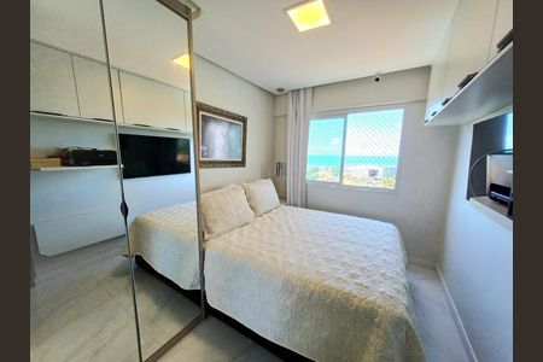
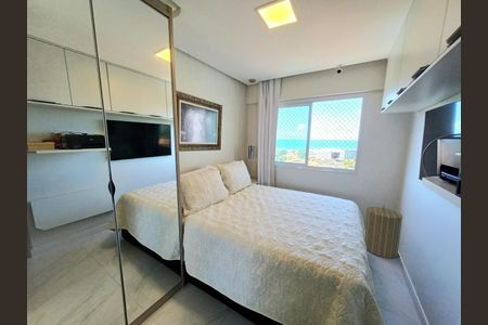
+ laundry hamper [363,205,403,259]
